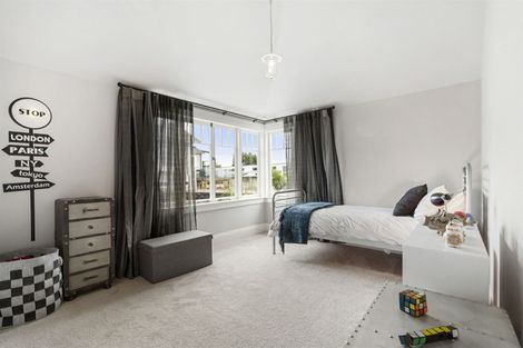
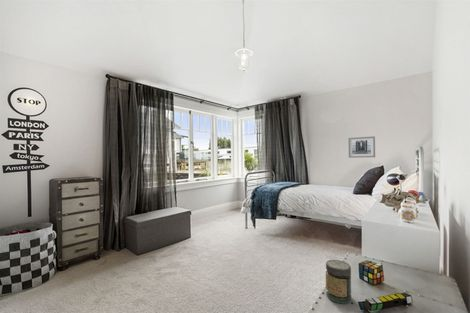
+ jar [325,259,352,305]
+ wall art [347,135,376,159]
